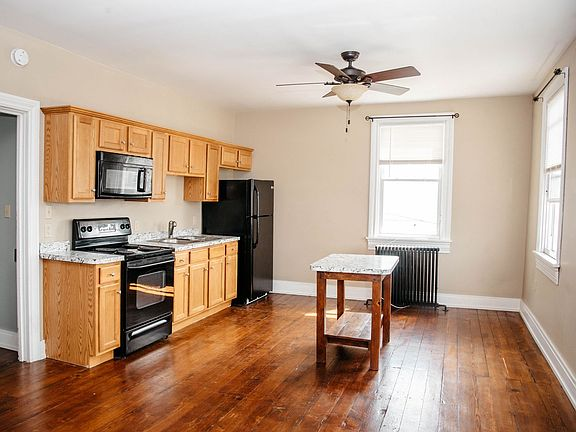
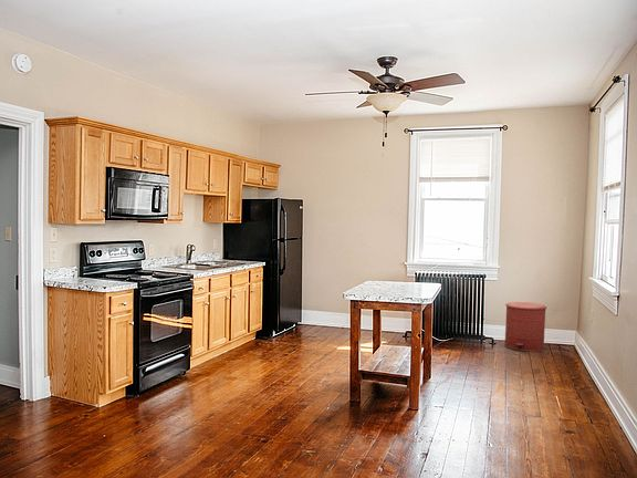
+ trash can [503,301,547,353]
